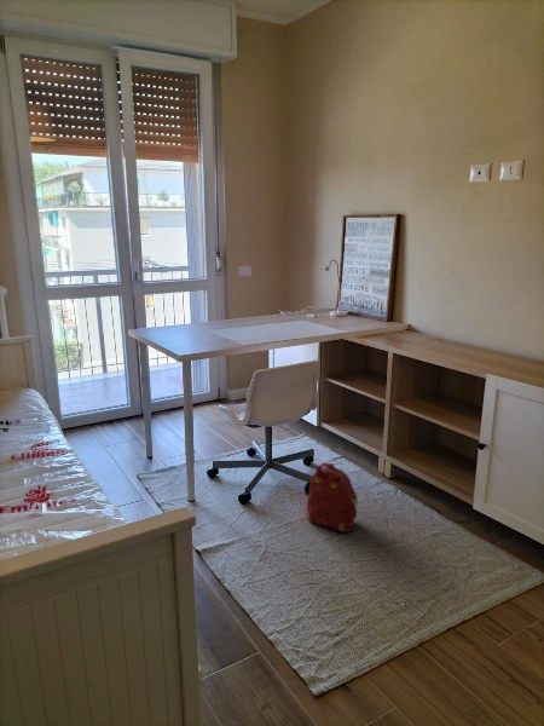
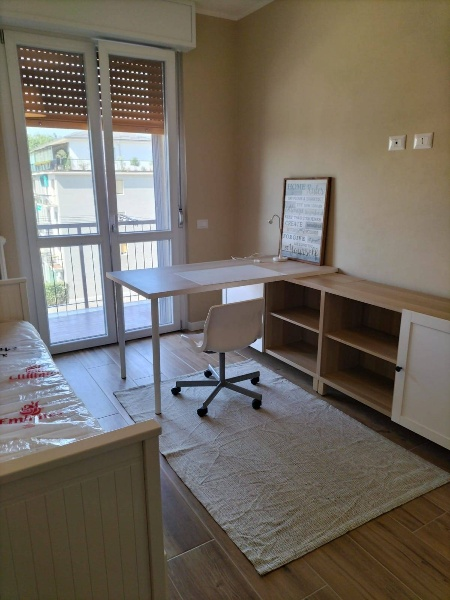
- backpack [306,461,359,535]
